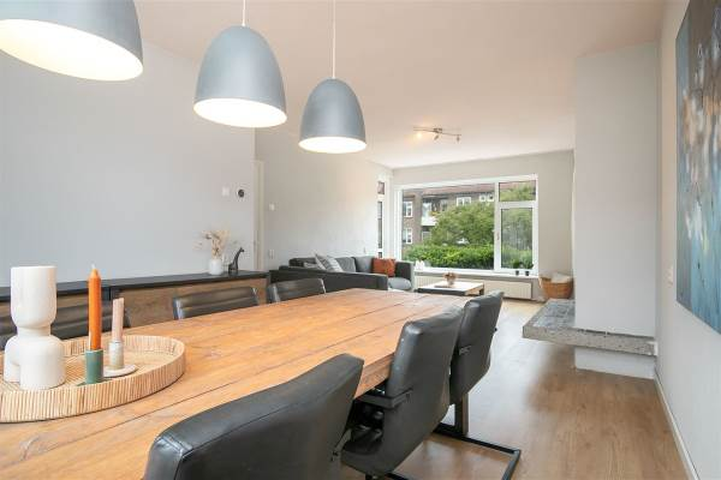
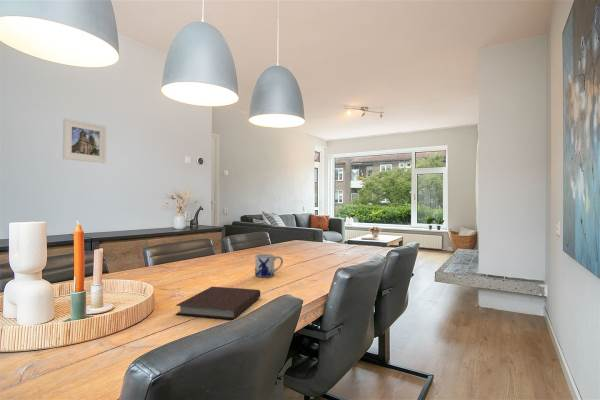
+ notebook [174,286,261,320]
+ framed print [62,117,108,164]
+ mug [254,253,284,278]
